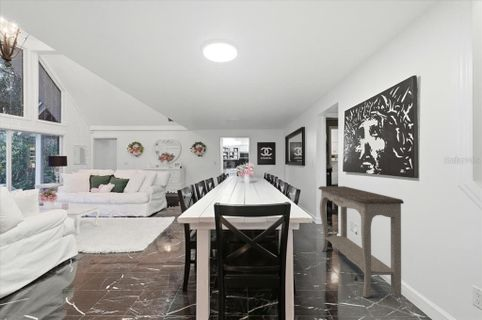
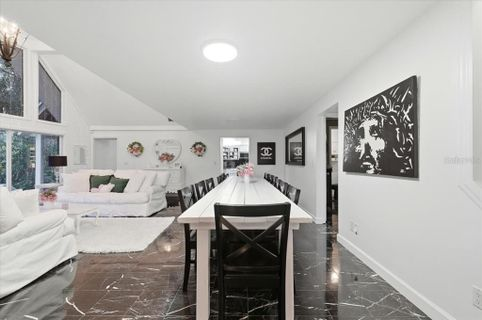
- console table [318,185,405,298]
